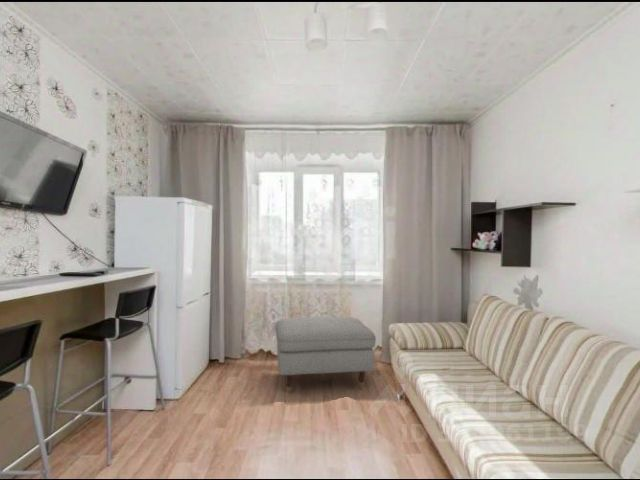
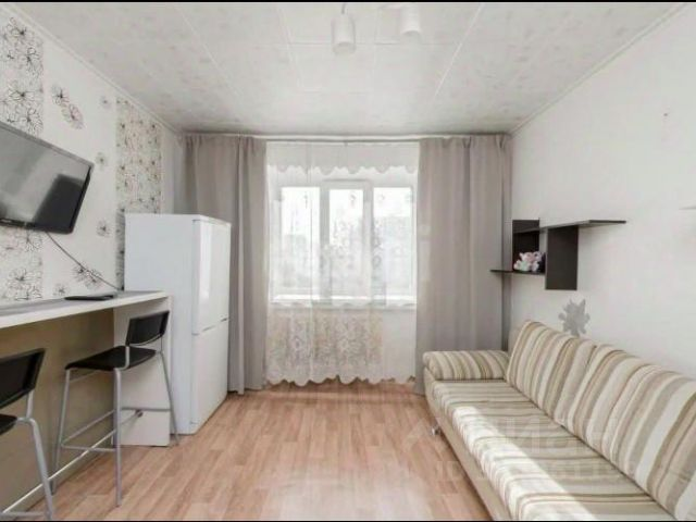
- ottoman [274,316,377,394]
